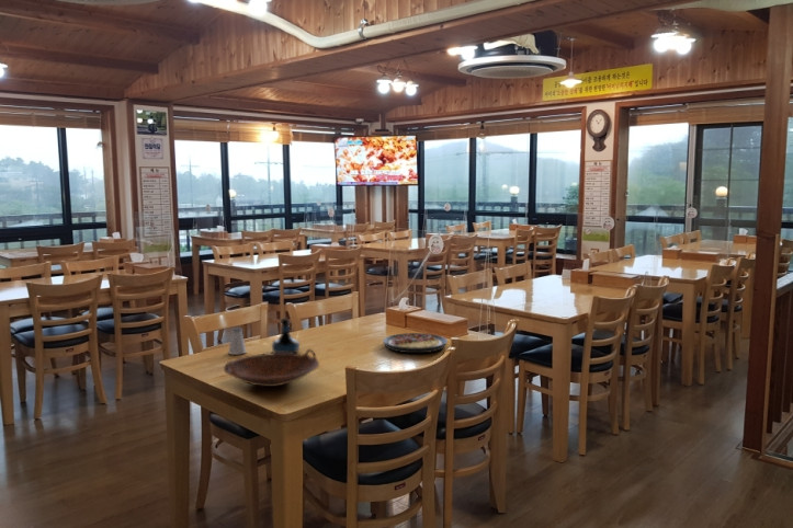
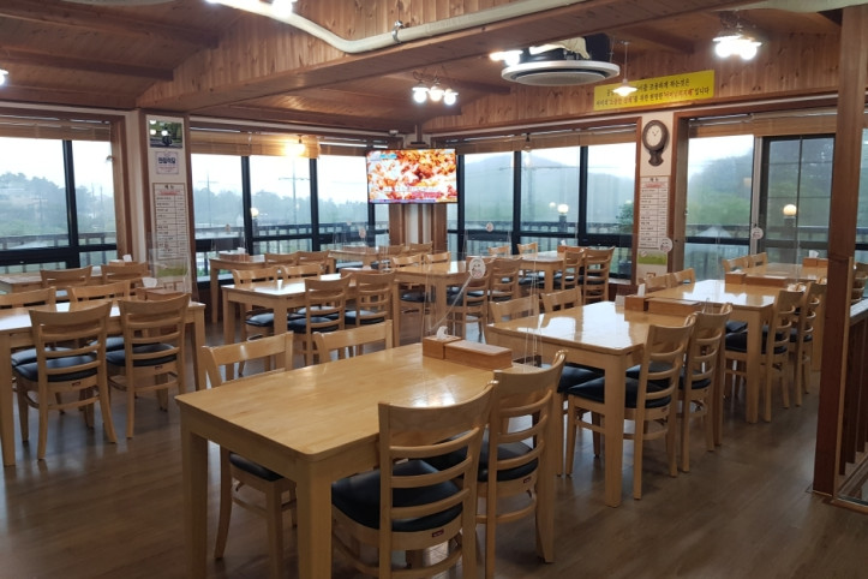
- plate [382,332,449,354]
- tequila bottle [271,317,301,354]
- saltshaker [227,326,248,356]
- bowl [223,348,320,388]
